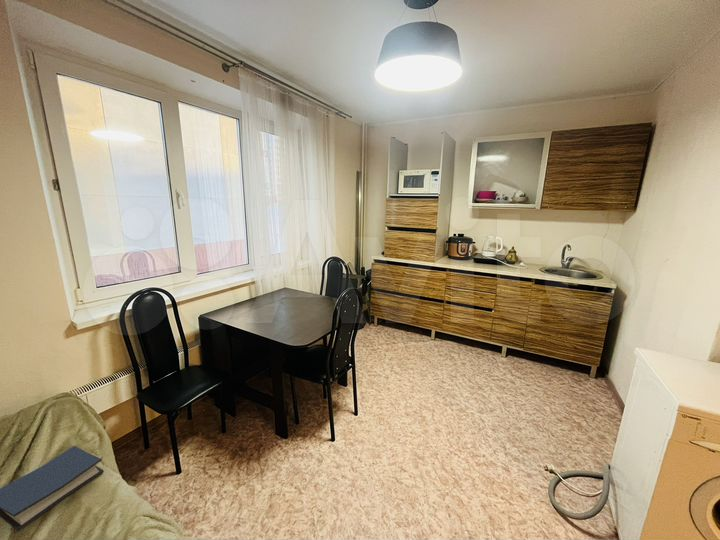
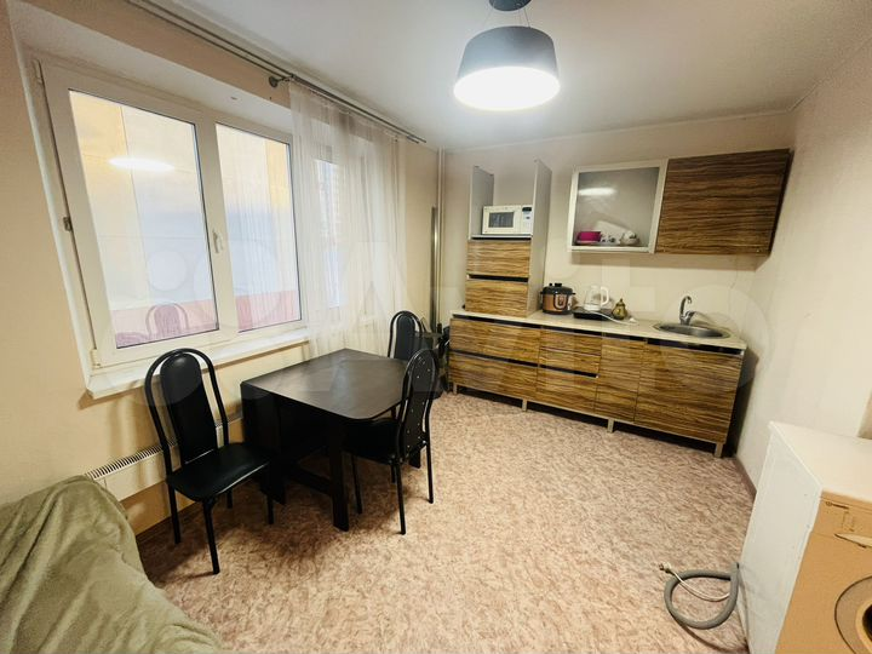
- hardback book [0,445,105,532]
